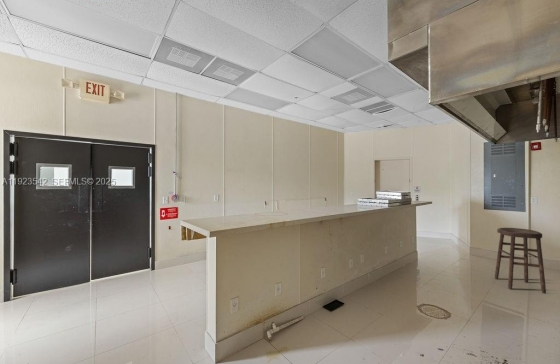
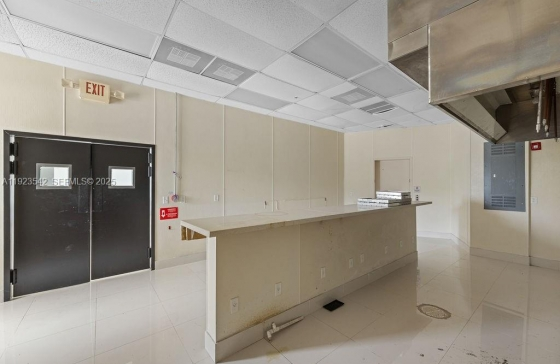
- stool [494,227,547,295]
